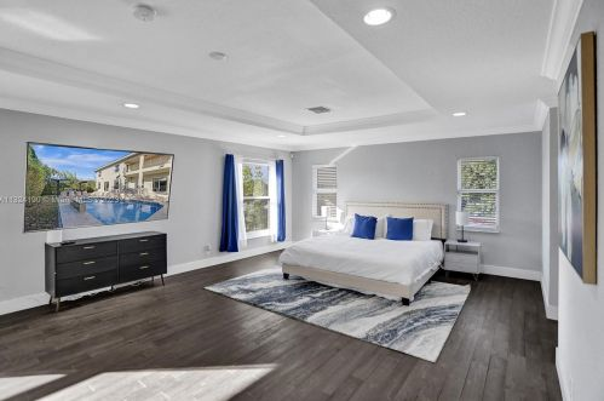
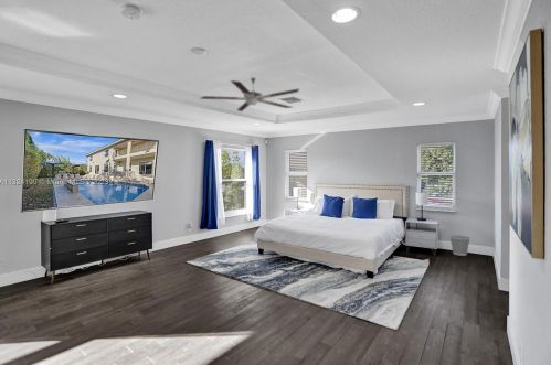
+ wastebasket [448,234,471,257]
+ ceiling fan [200,77,300,112]
